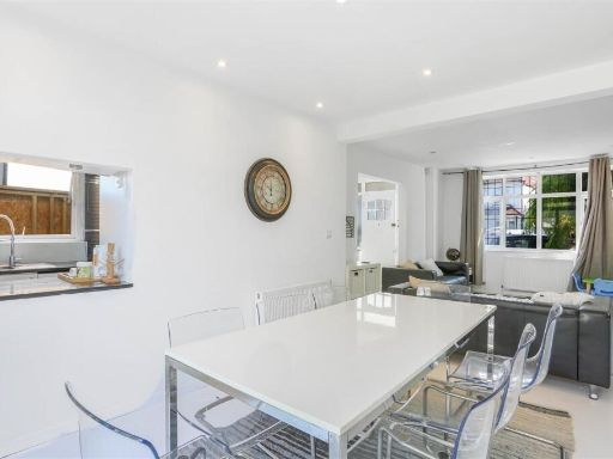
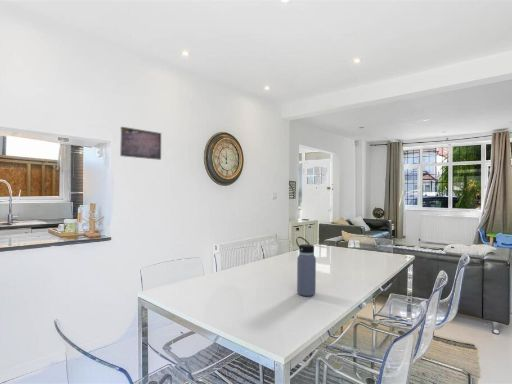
+ water bottle [295,236,317,297]
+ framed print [119,126,162,161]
